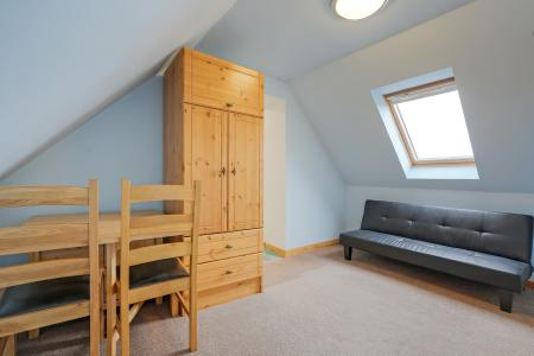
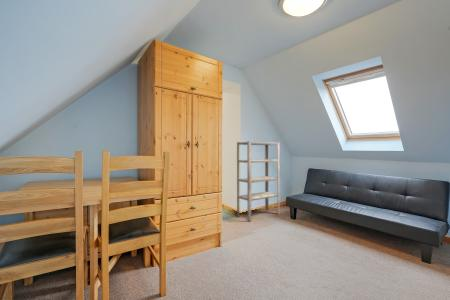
+ shelving unit [236,140,281,222]
